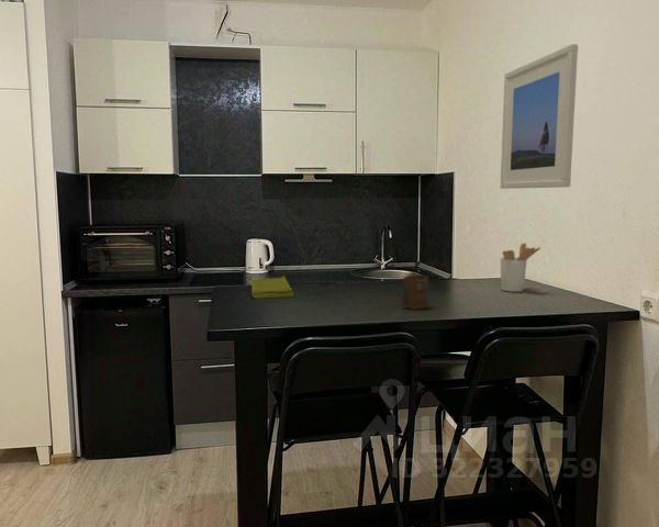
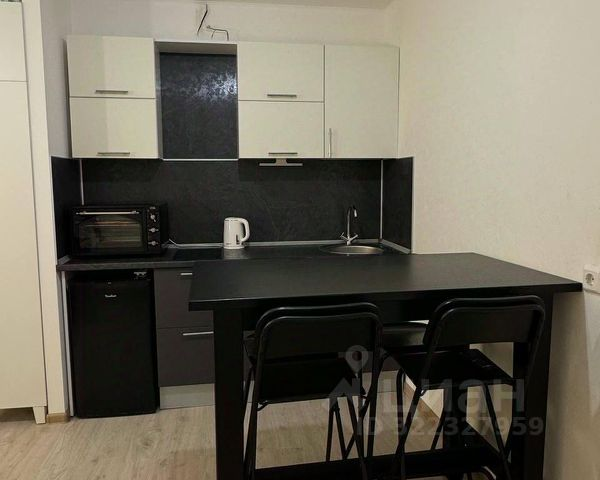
- utensil holder [500,242,541,293]
- dish towel [250,274,294,299]
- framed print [500,43,579,190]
- cup [402,274,429,311]
